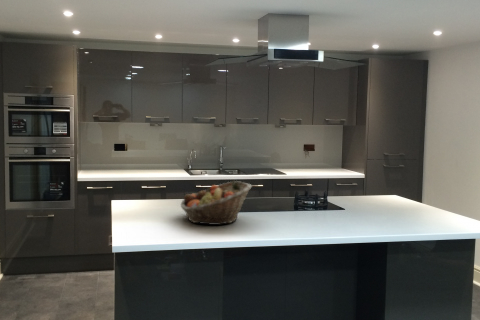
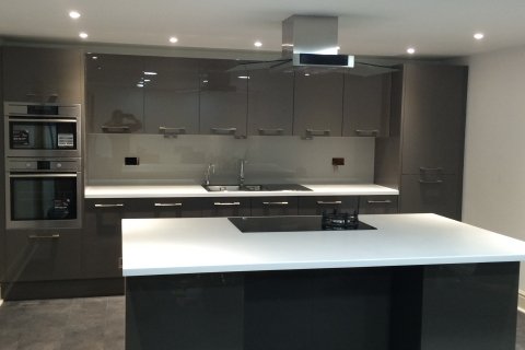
- fruit basket [180,180,253,226]
